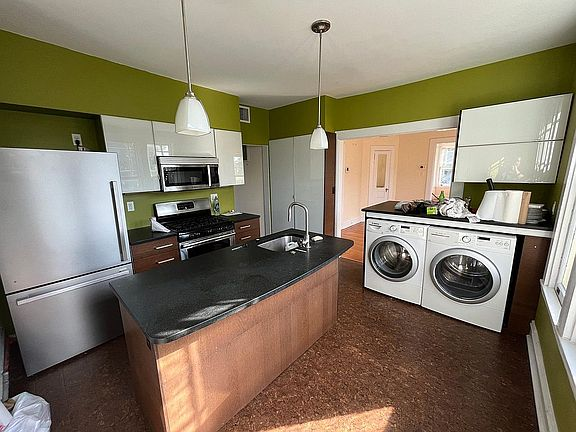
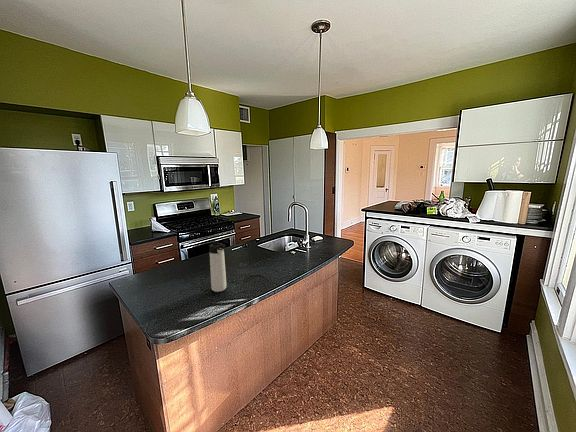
+ thermos bottle [209,241,227,293]
